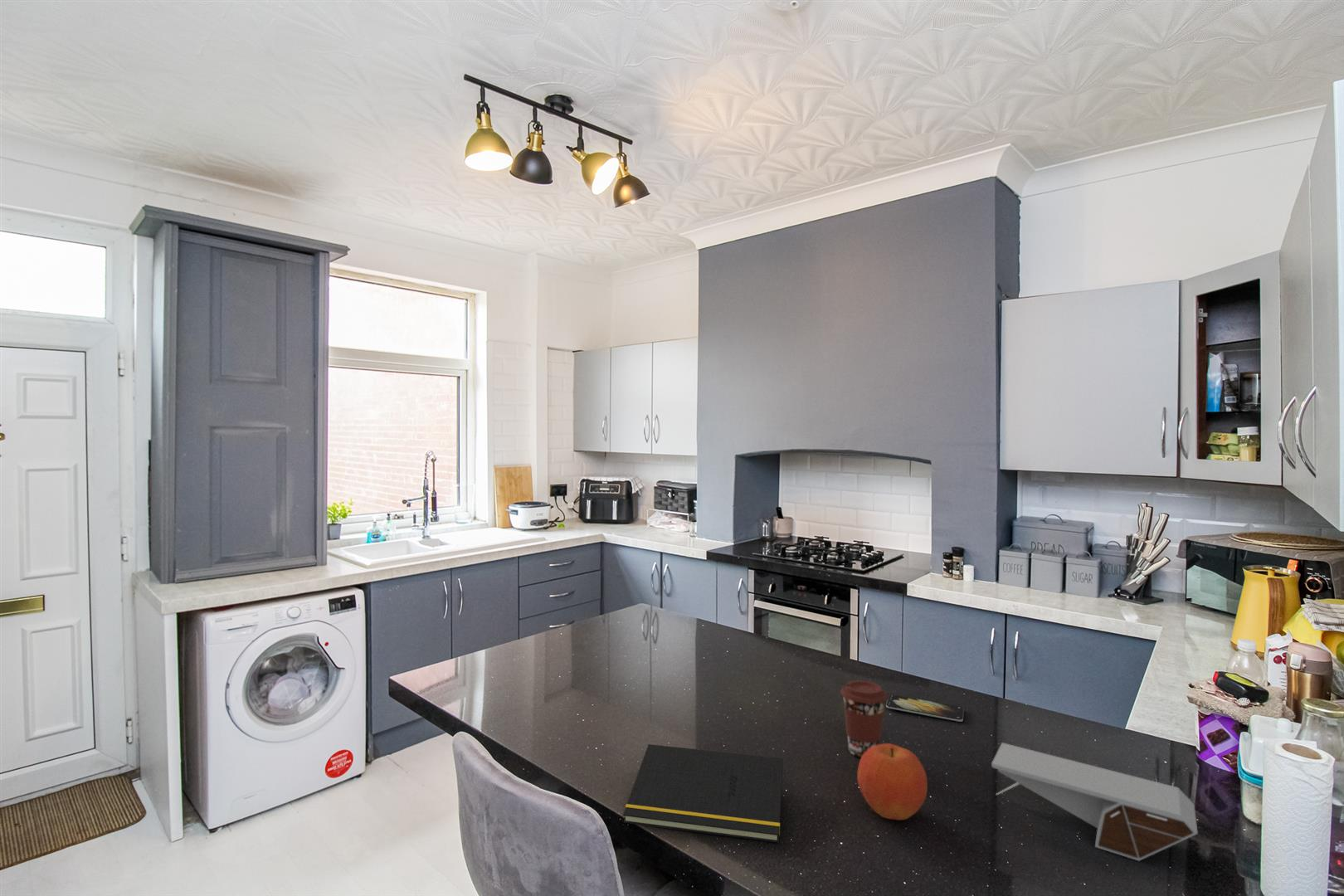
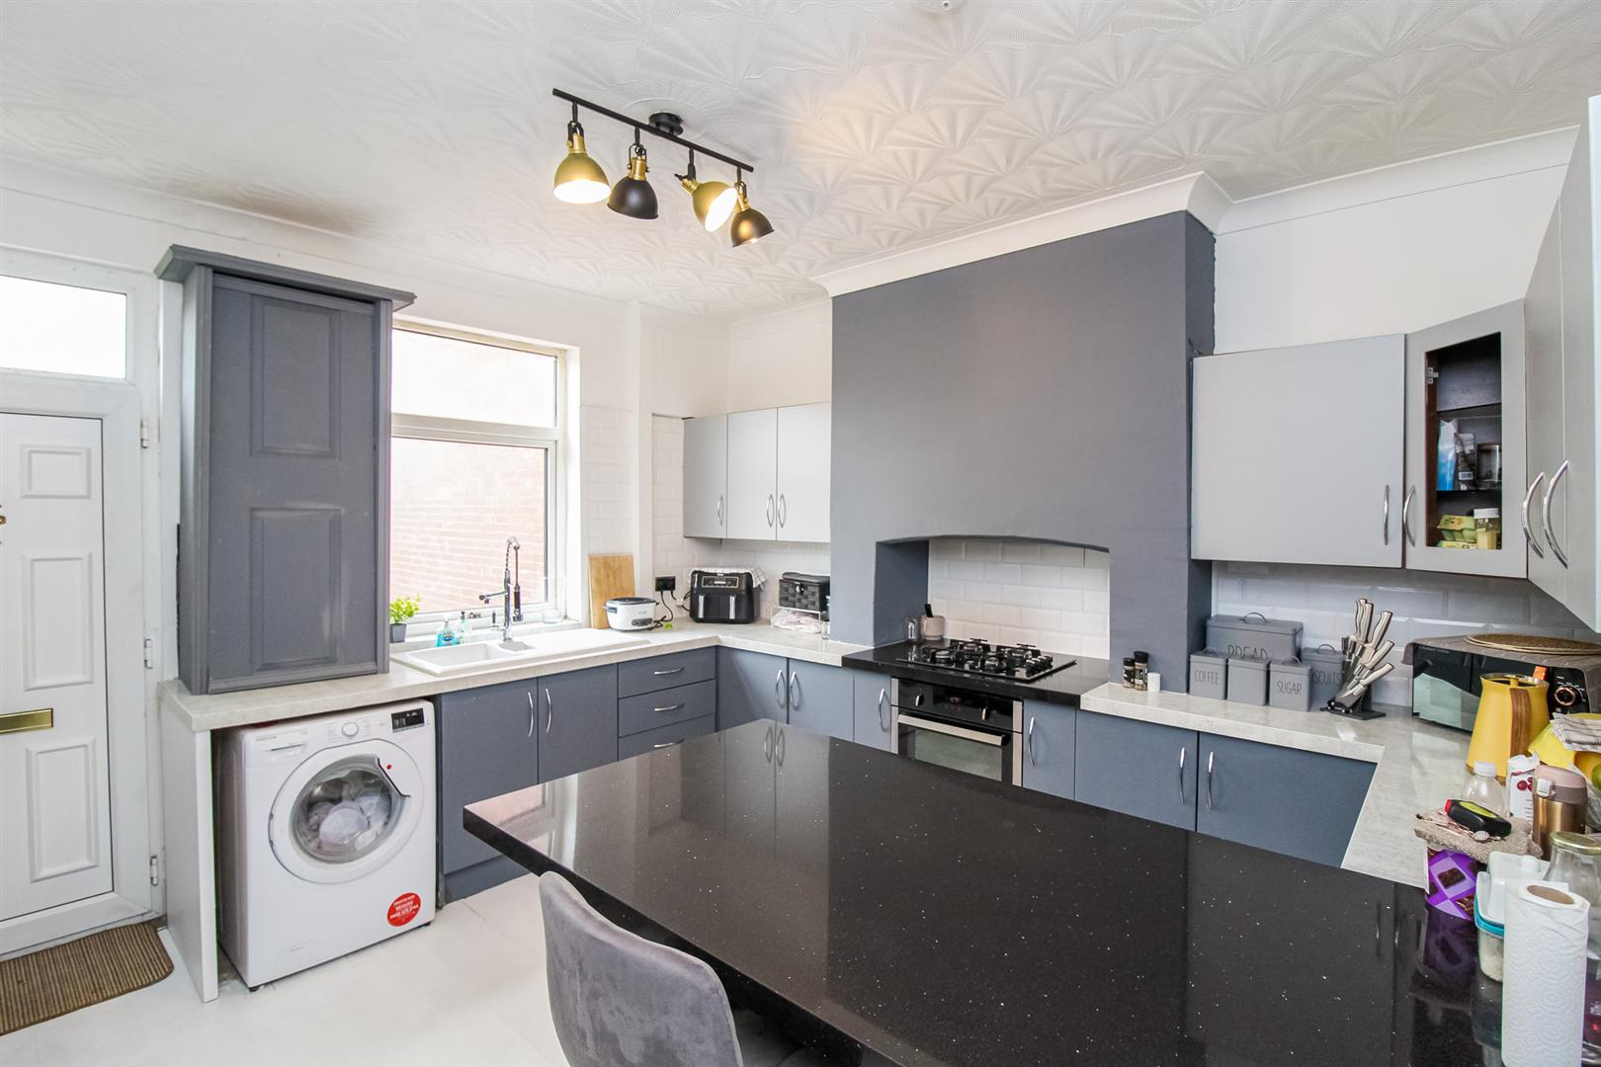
- notepad [622,743,784,843]
- coffee cup [840,679,889,758]
- fruit [856,743,928,821]
- smartphone [885,694,964,723]
- decorative bowl [991,742,1199,862]
